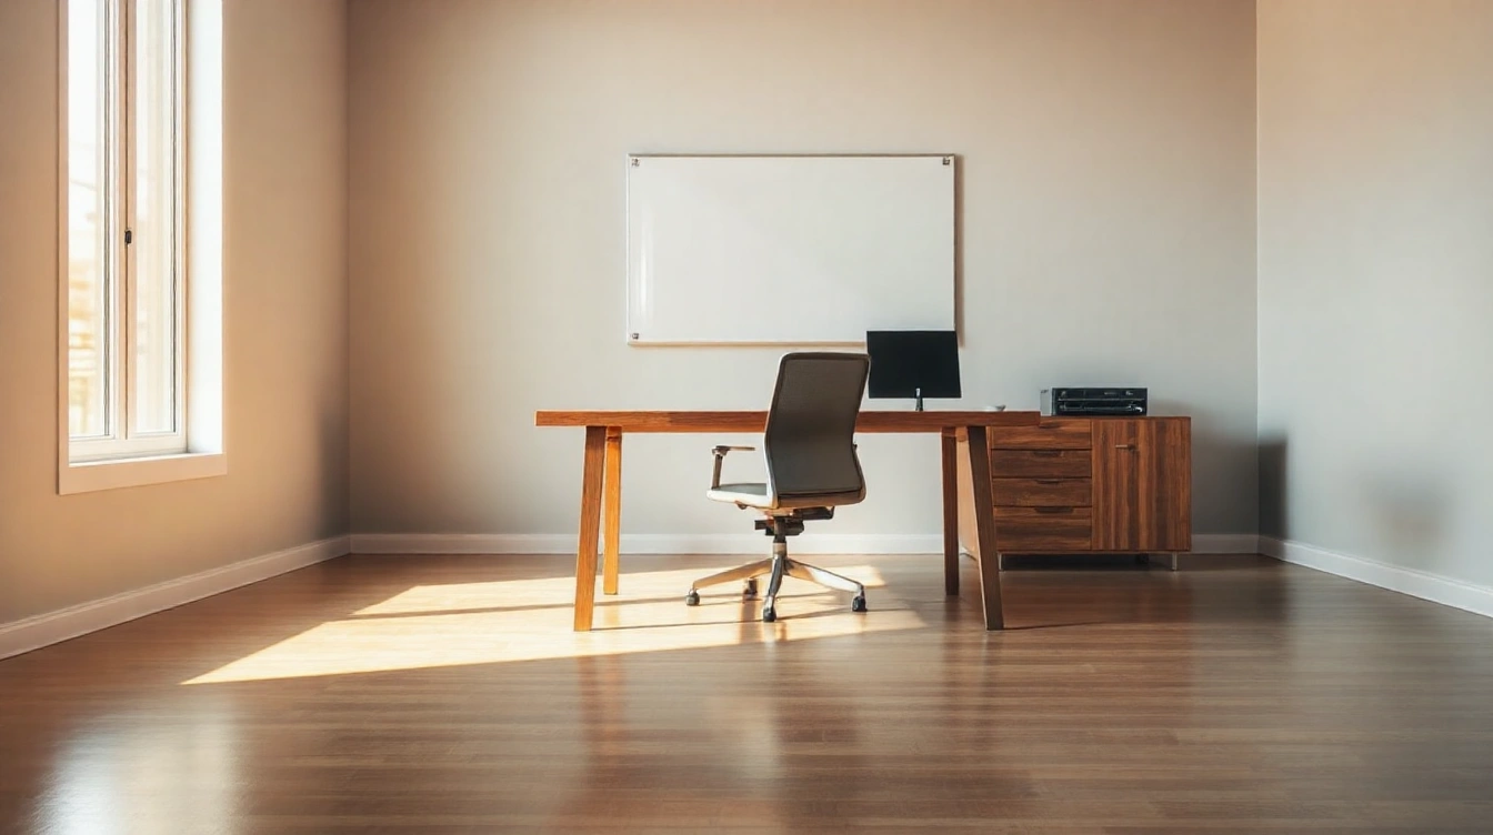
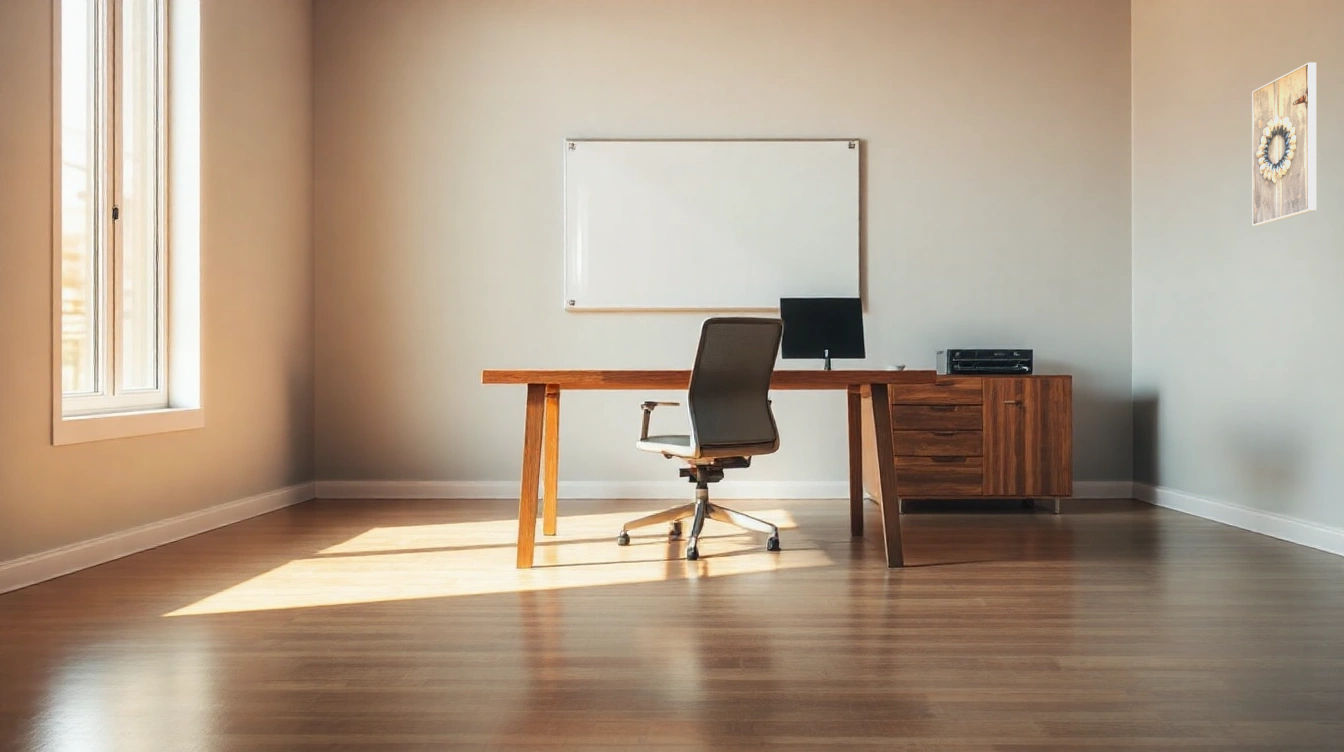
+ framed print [1251,61,1317,227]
